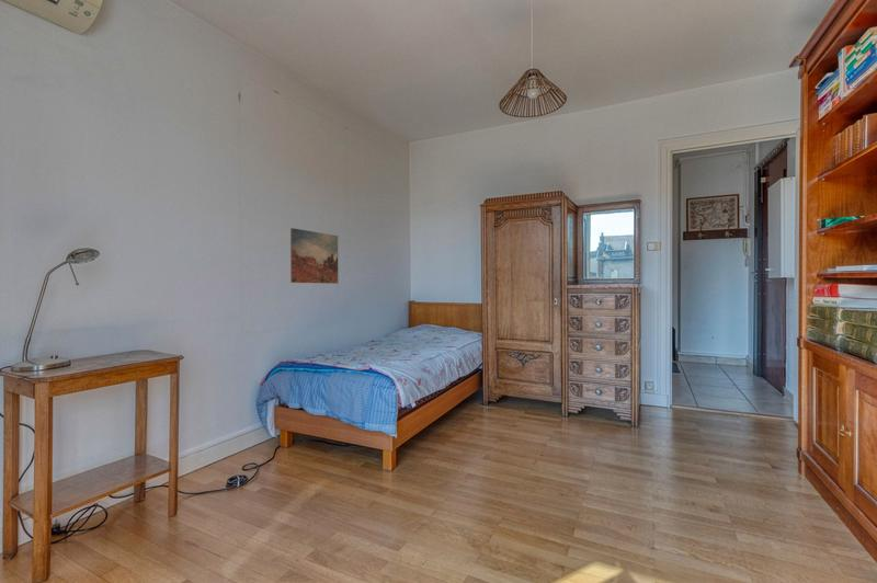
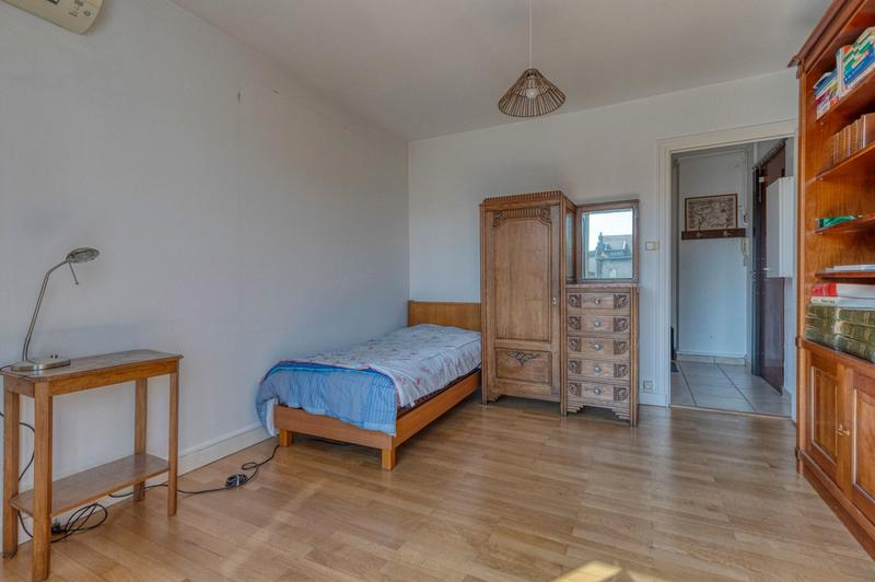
- wall art [289,227,339,285]
